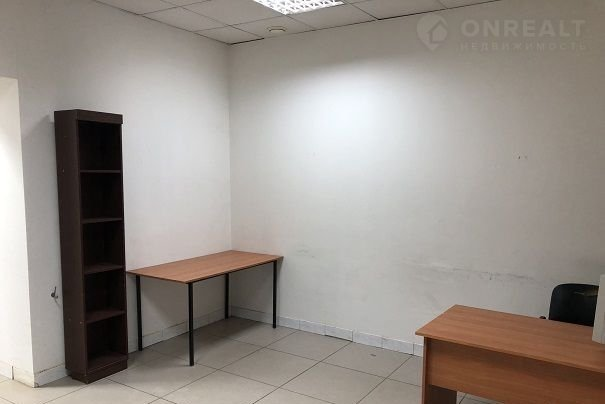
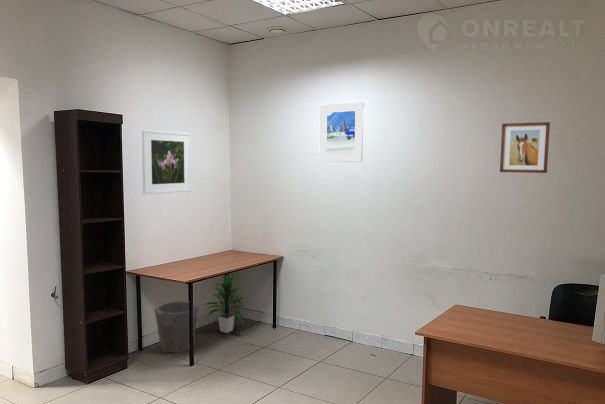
+ indoor plant [202,271,246,334]
+ waste bin [153,300,199,354]
+ wall art [499,121,551,174]
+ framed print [141,129,192,195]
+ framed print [318,101,365,163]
